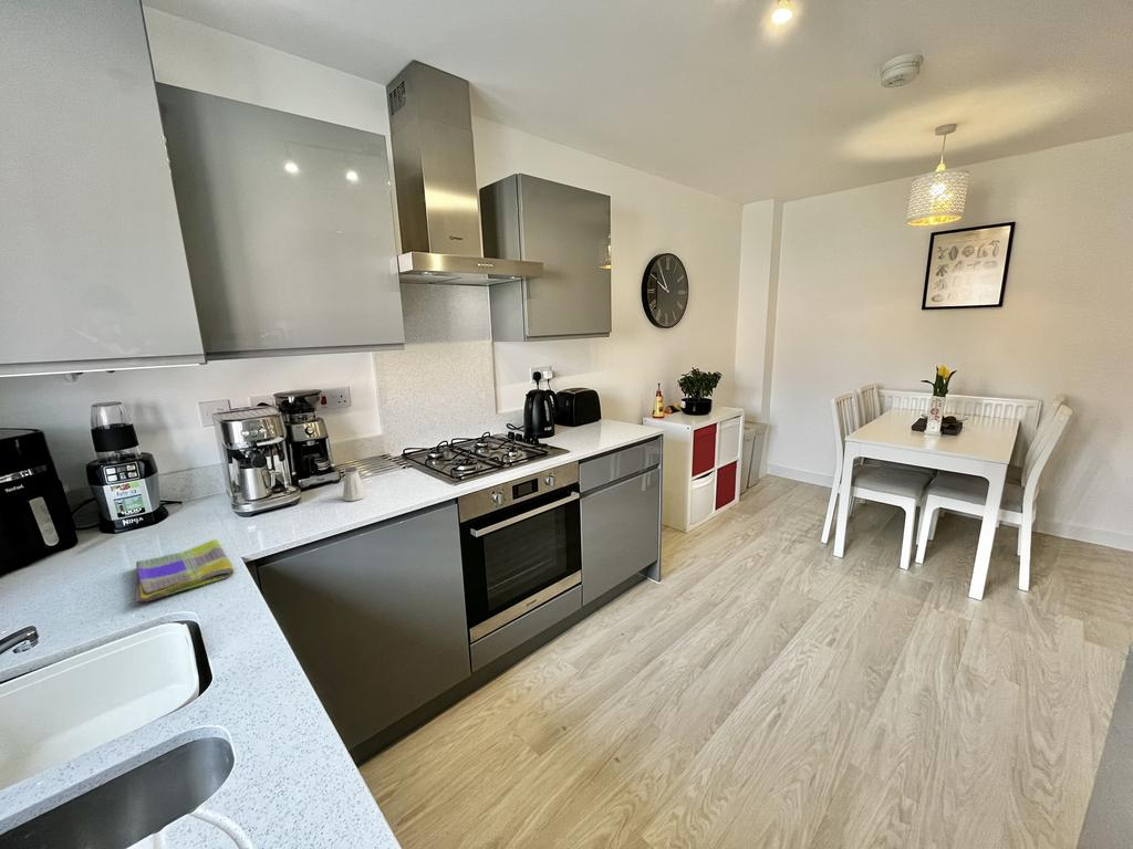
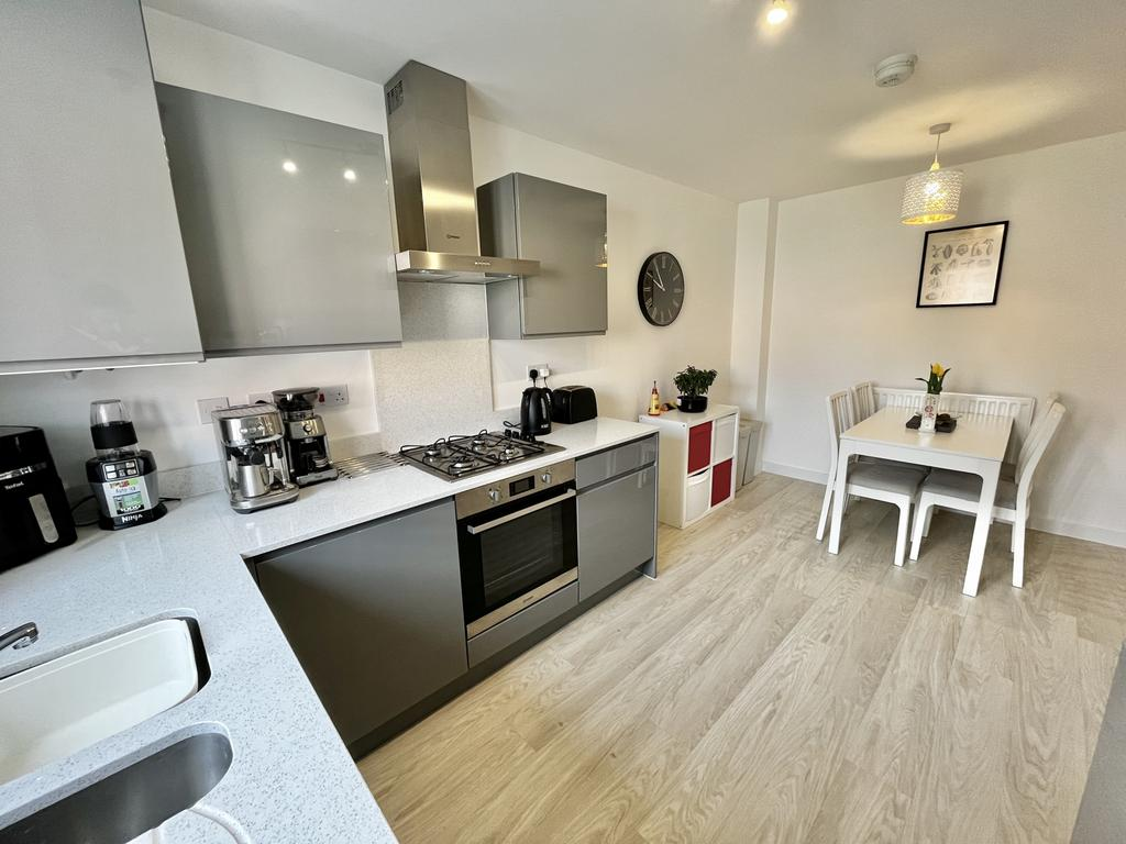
- dish towel [135,538,235,604]
- saltshaker [342,467,367,502]
